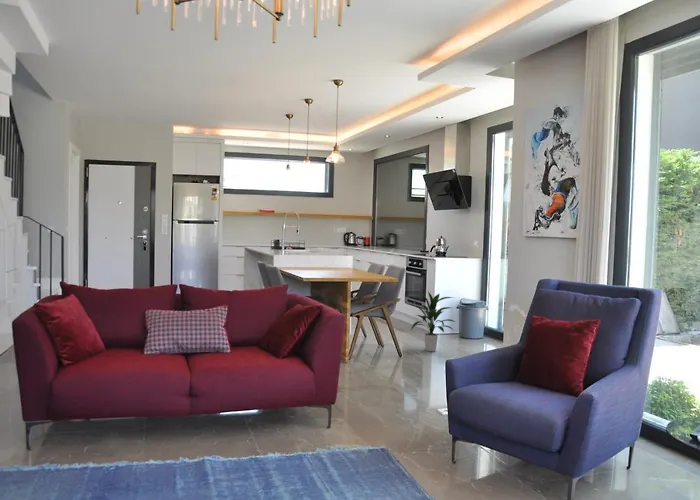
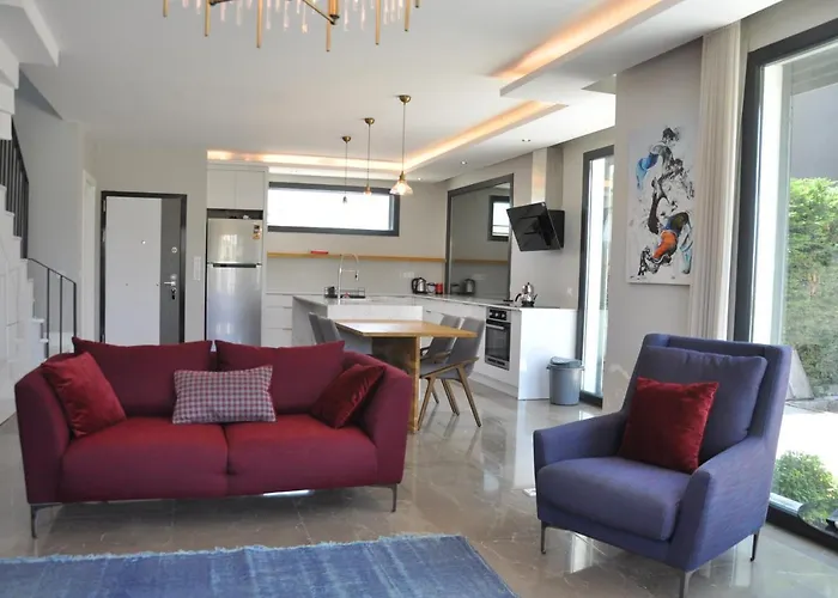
- indoor plant [410,290,456,352]
